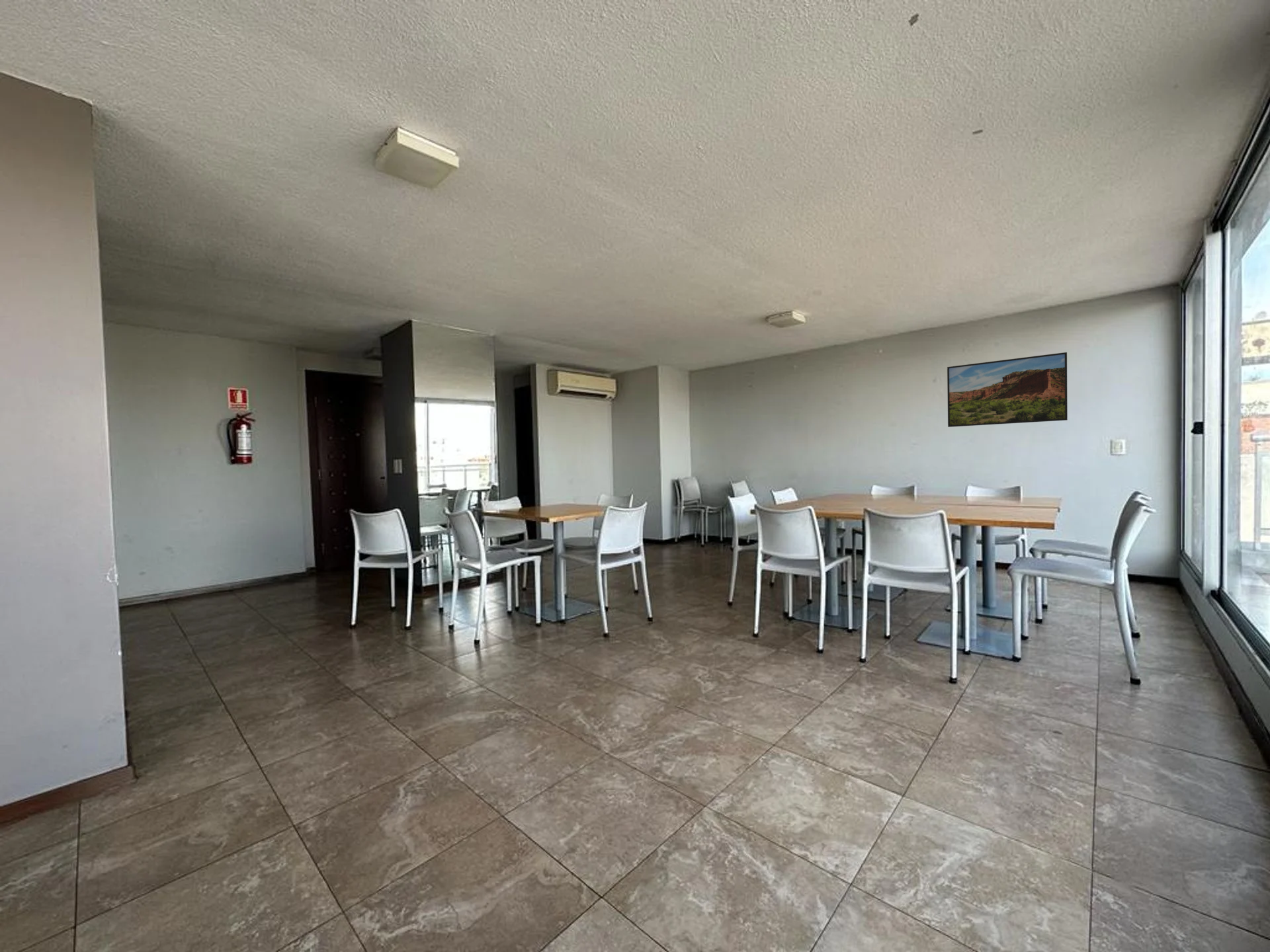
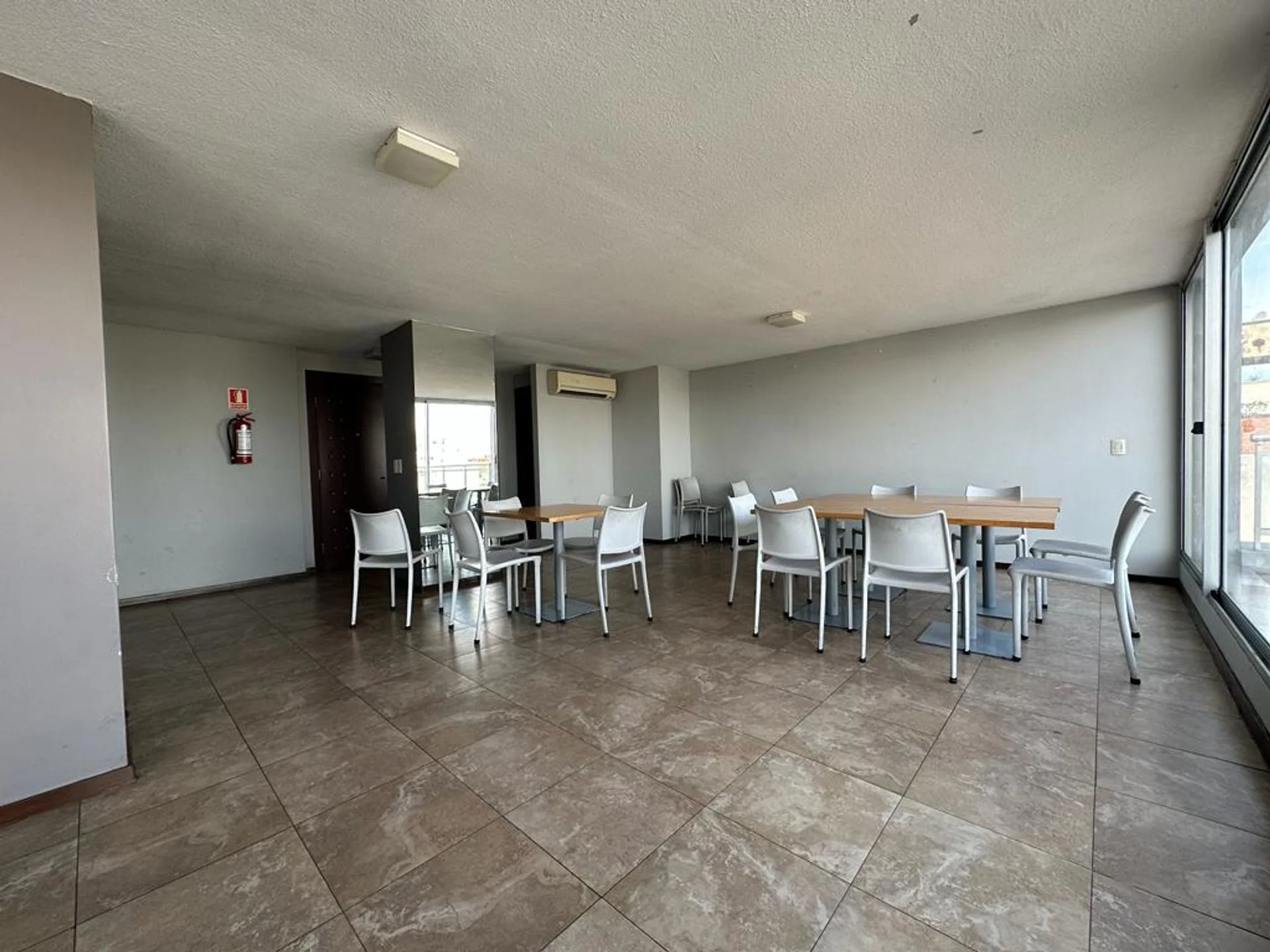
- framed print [947,352,1068,428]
